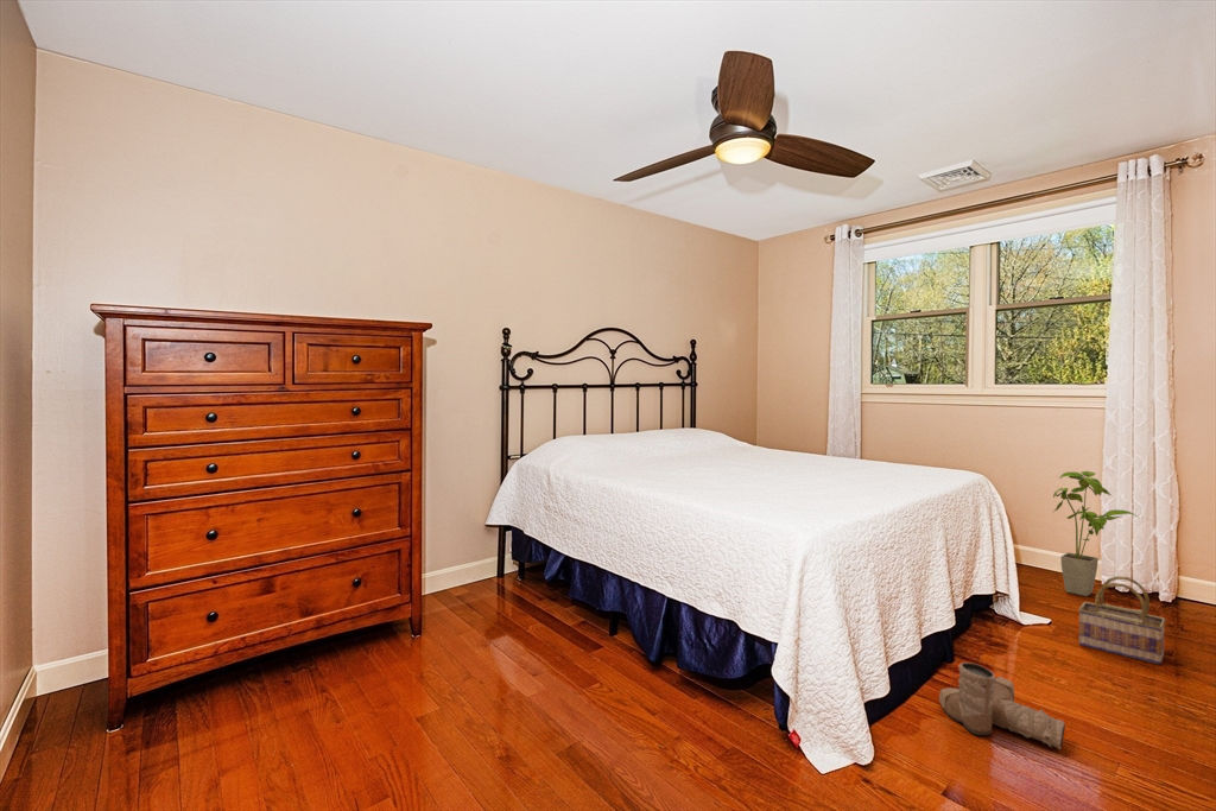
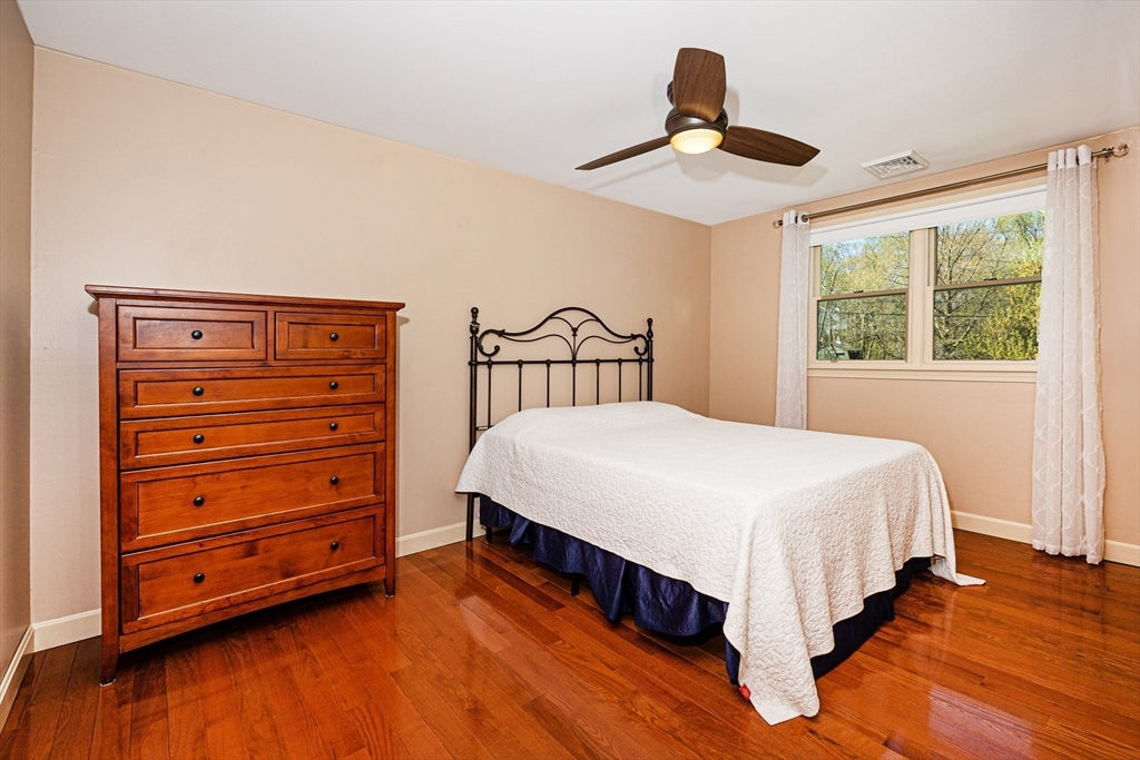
- basket [1077,575,1167,666]
- boots [938,661,1066,750]
- house plant [1052,470,1140,597]
